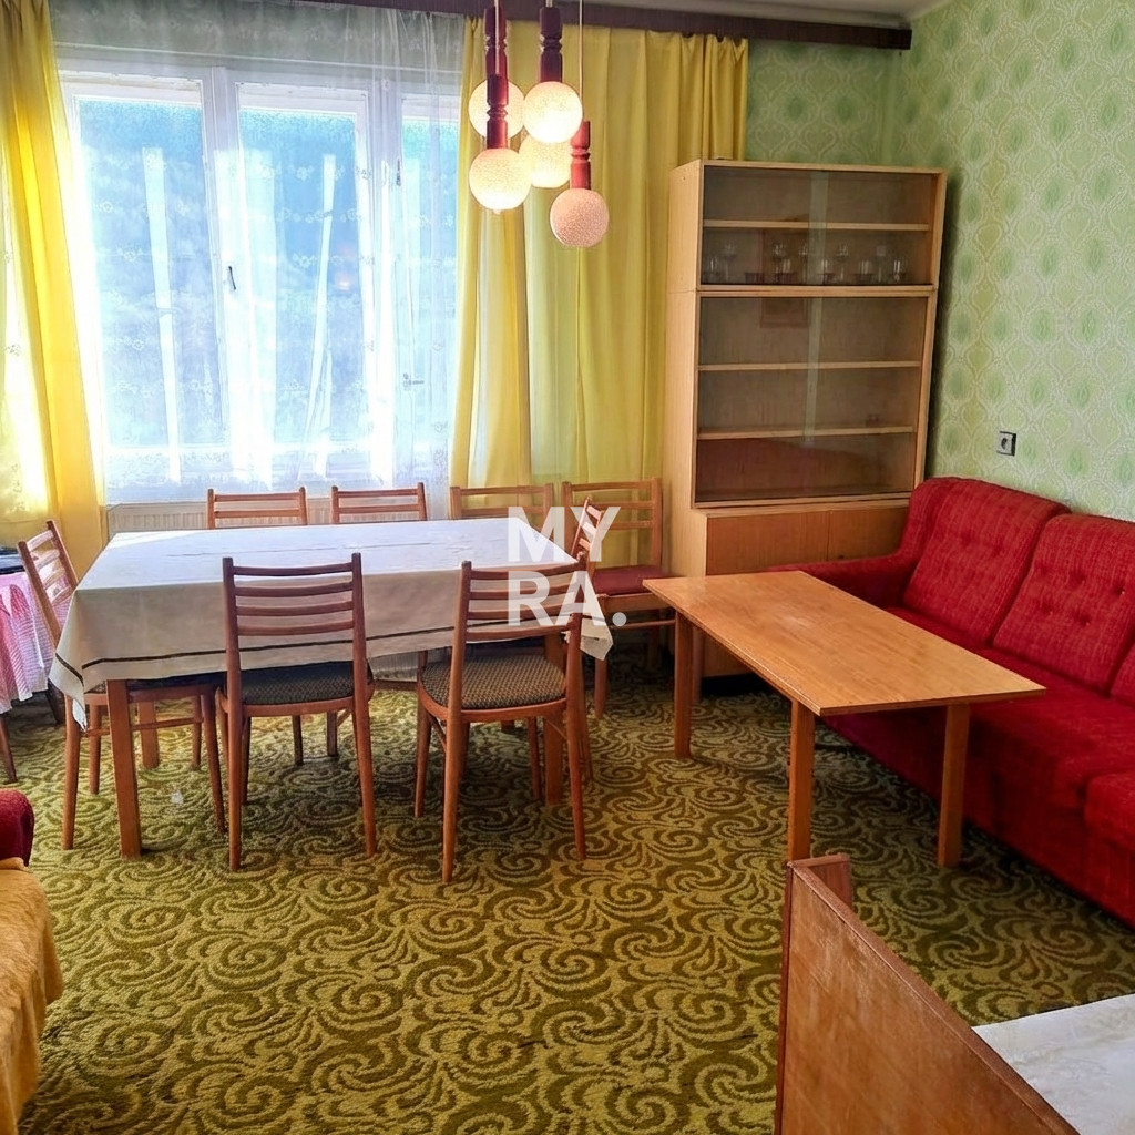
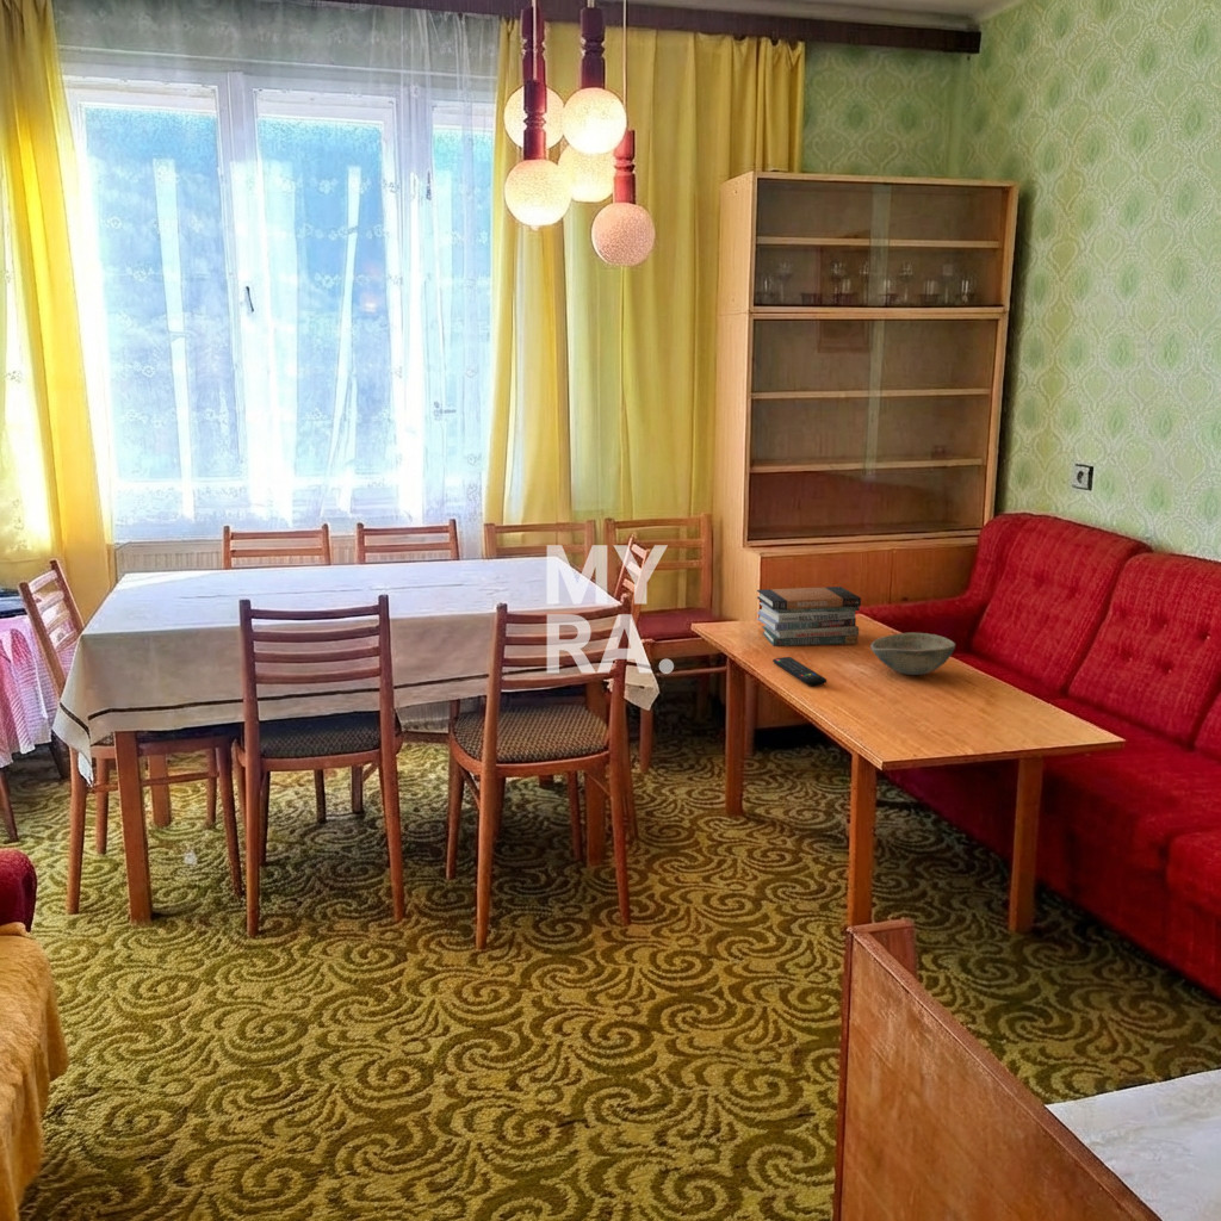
+ remote control [771,656,828,687]
+ book stack [756,585,862,647]
+ bowl [869,632,956,676]
